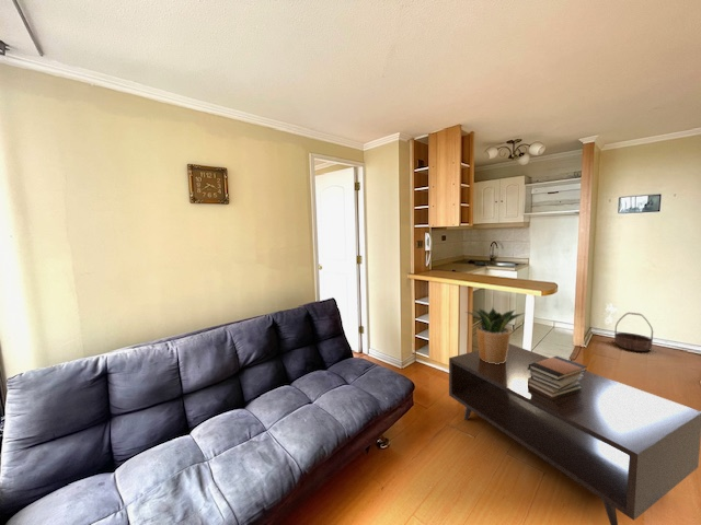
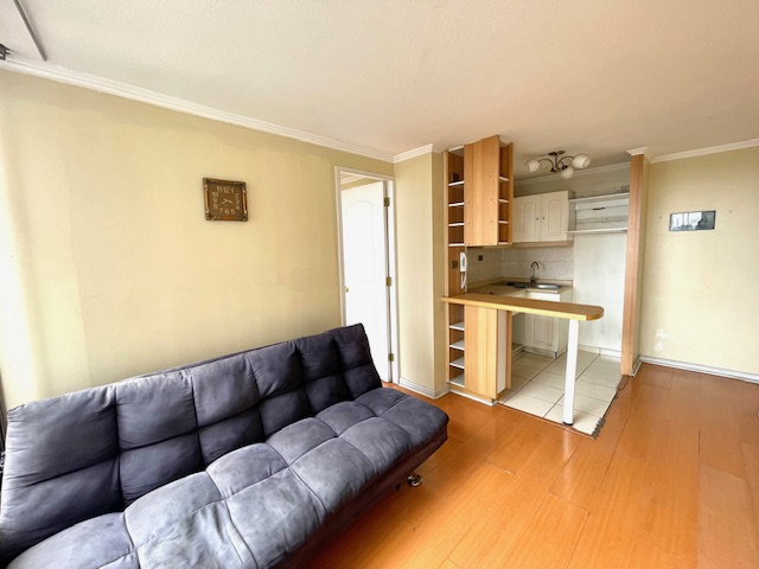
- coffee table [448,342,701,525]
- basket [613,312,654,352]
- book stack [528,355,588,398]
- potted plant [464,306,527,364]
